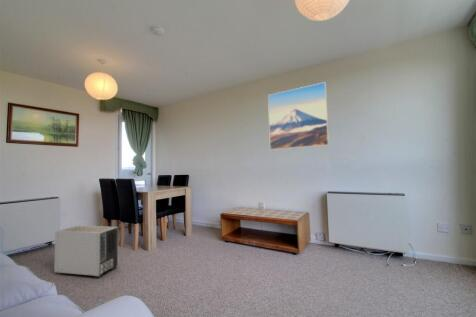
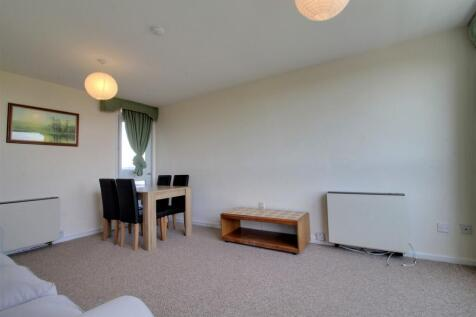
- air purifier [53,225,119,279]
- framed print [267,81,330,151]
